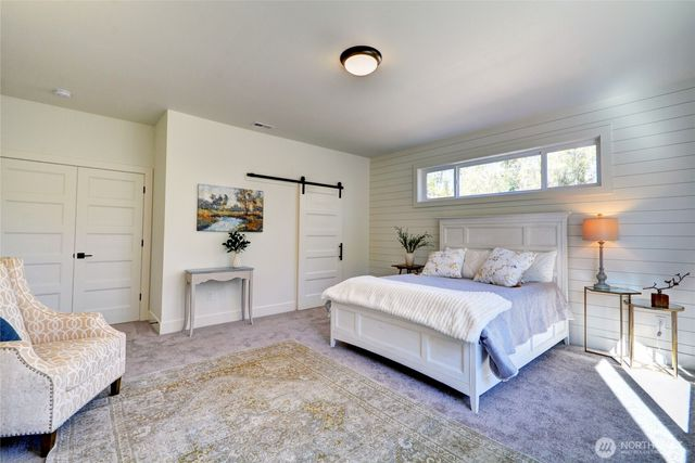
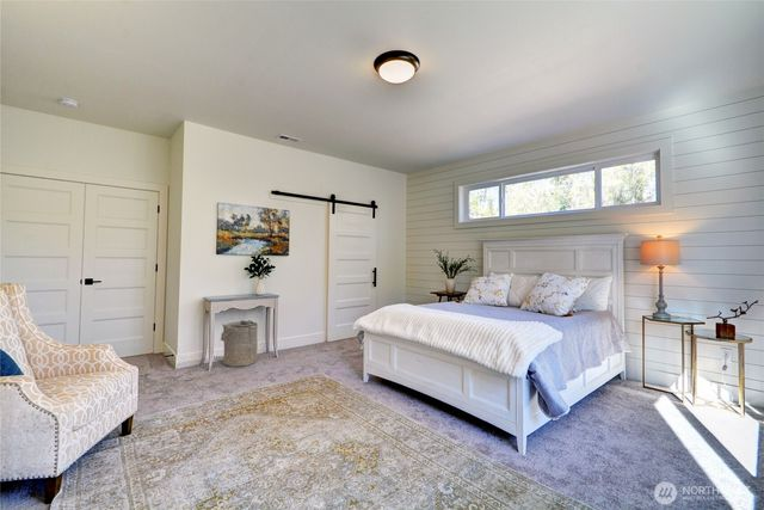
+ laundry hamper [220,319,259,368]
